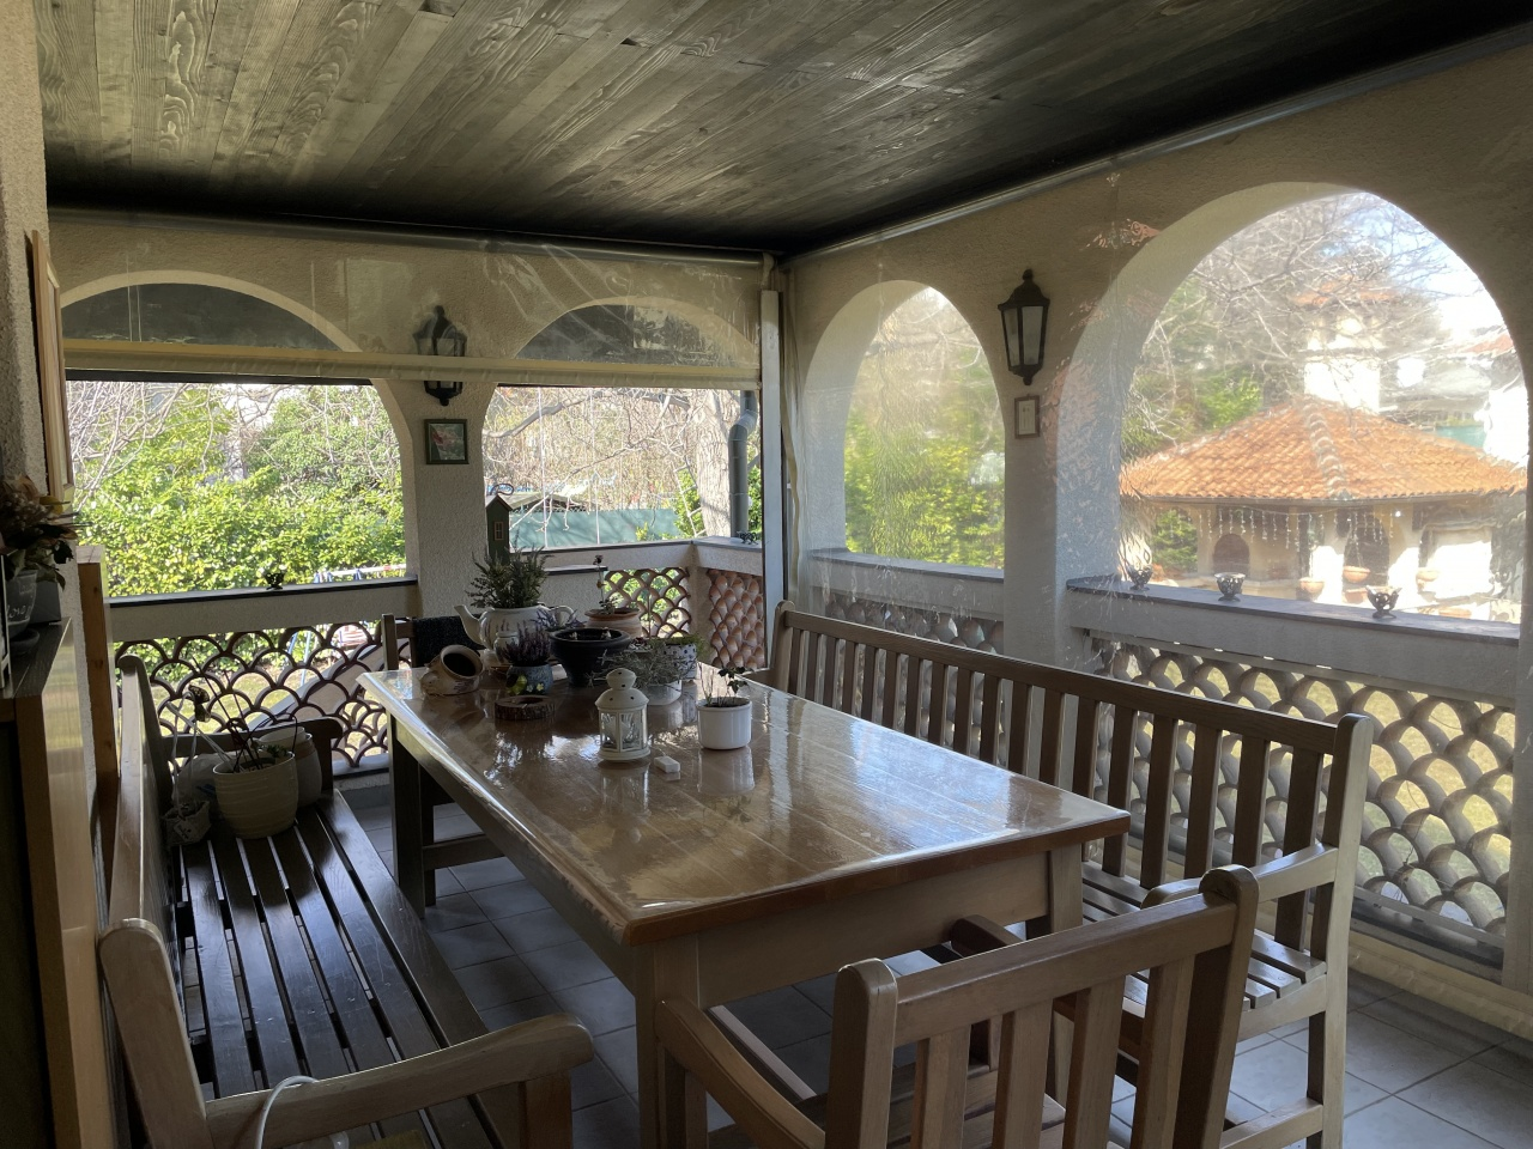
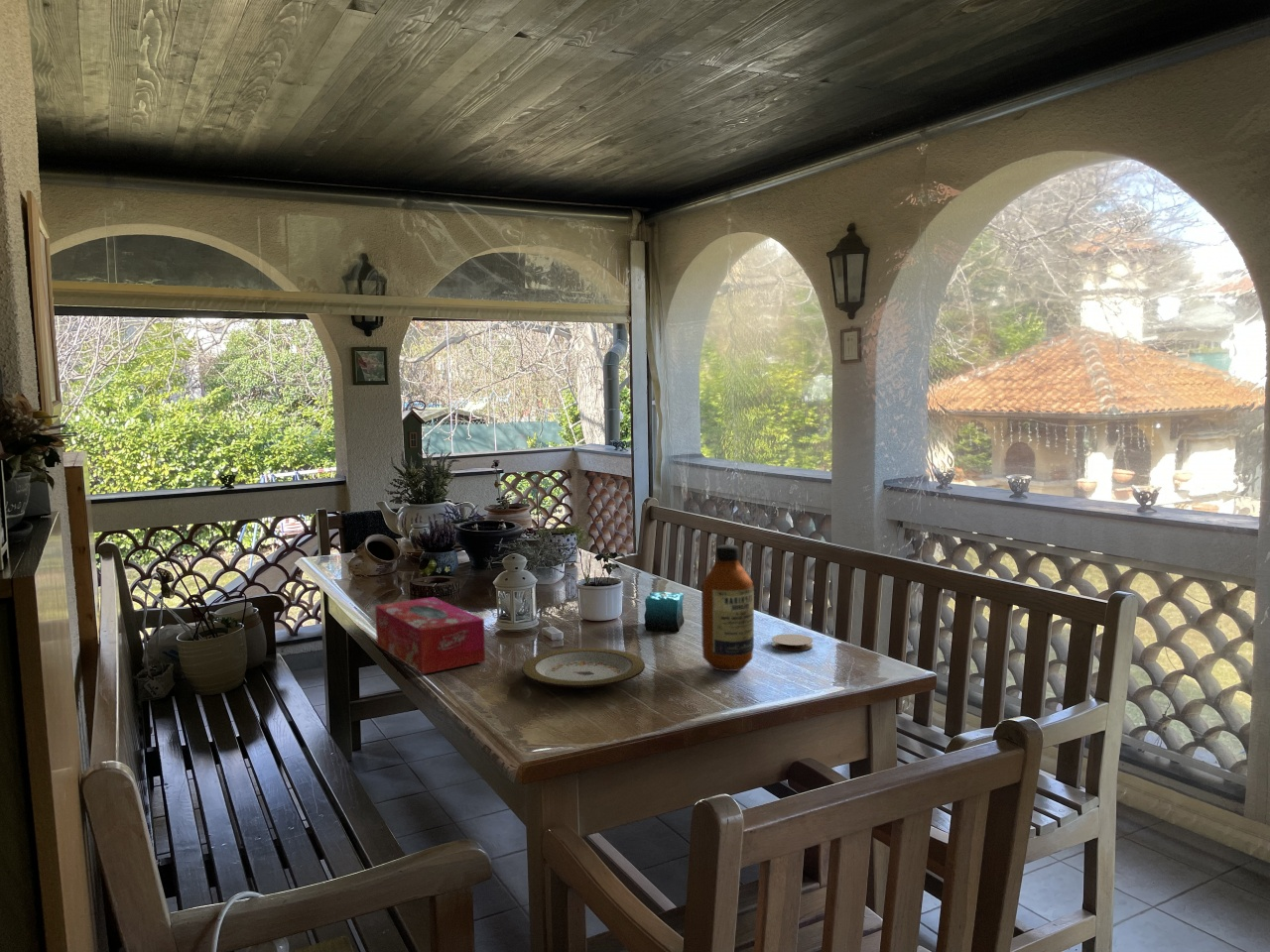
+ bottle [700,543,755,672]
+ tissue box [374,596,486,675]
+ plate [521,648,646,689]
+ candle [643,591,686,633]
+ coaster [771,633,814,652]
